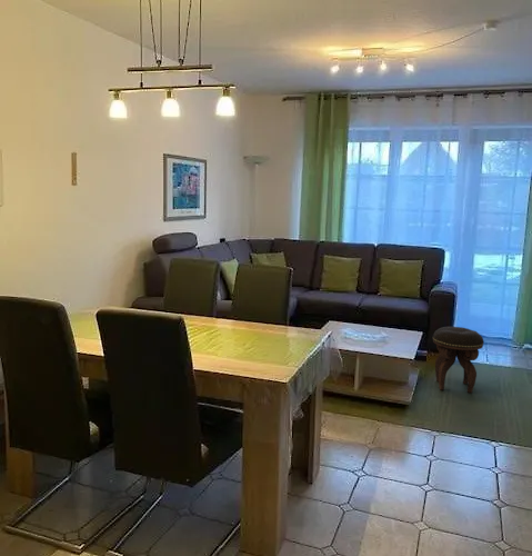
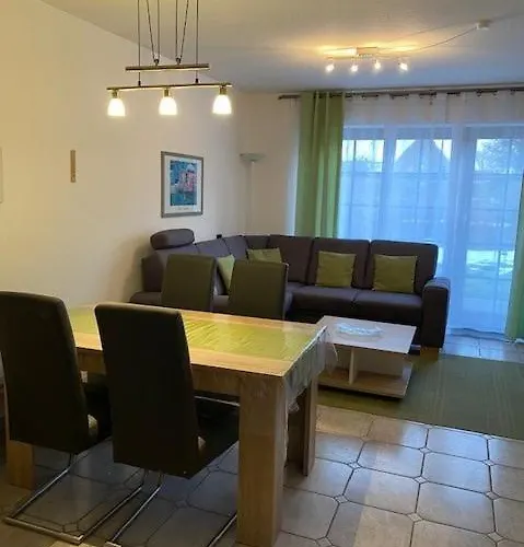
- footstool [432,326,485,394]
